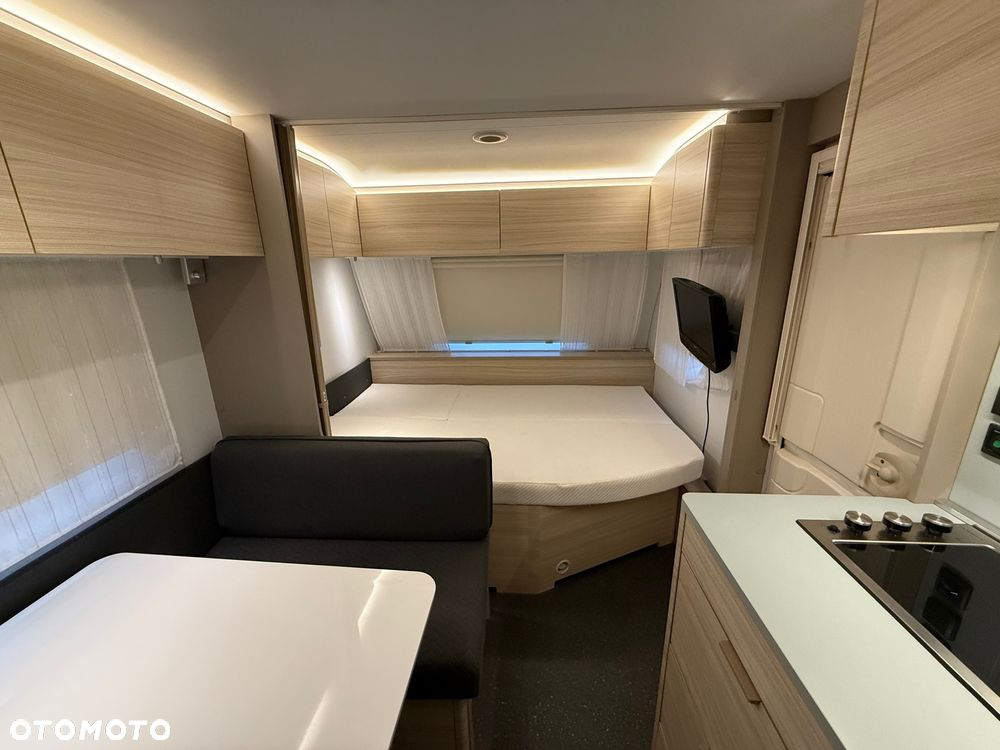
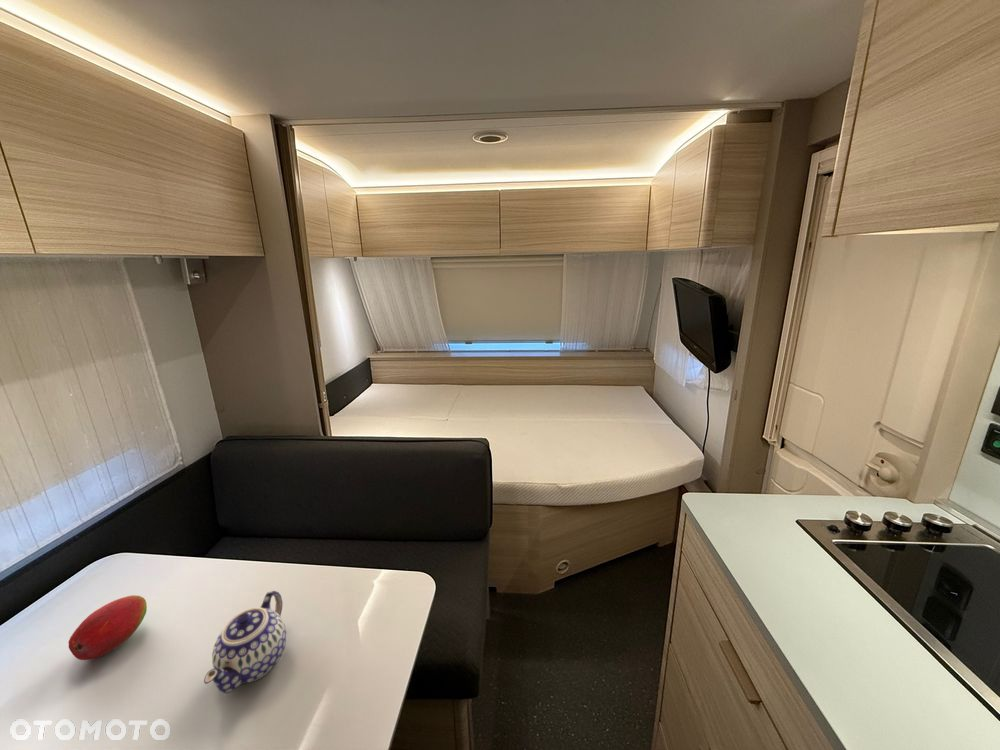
+ fruit [68,594,148,661]
+ teapot [203,590,288,694]
